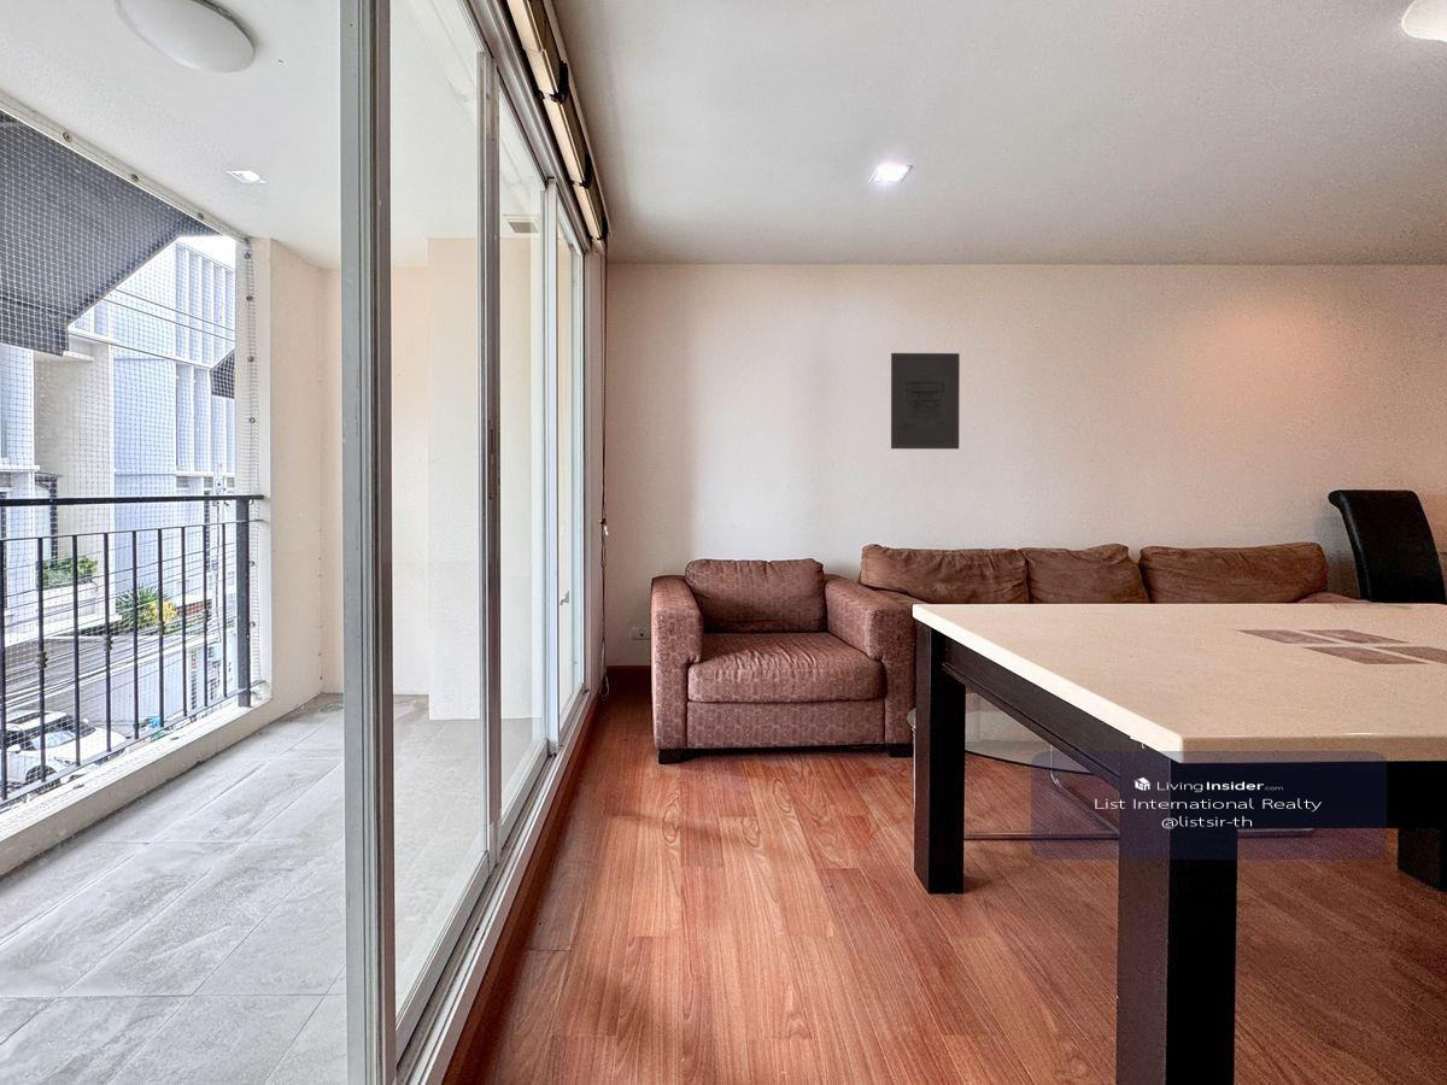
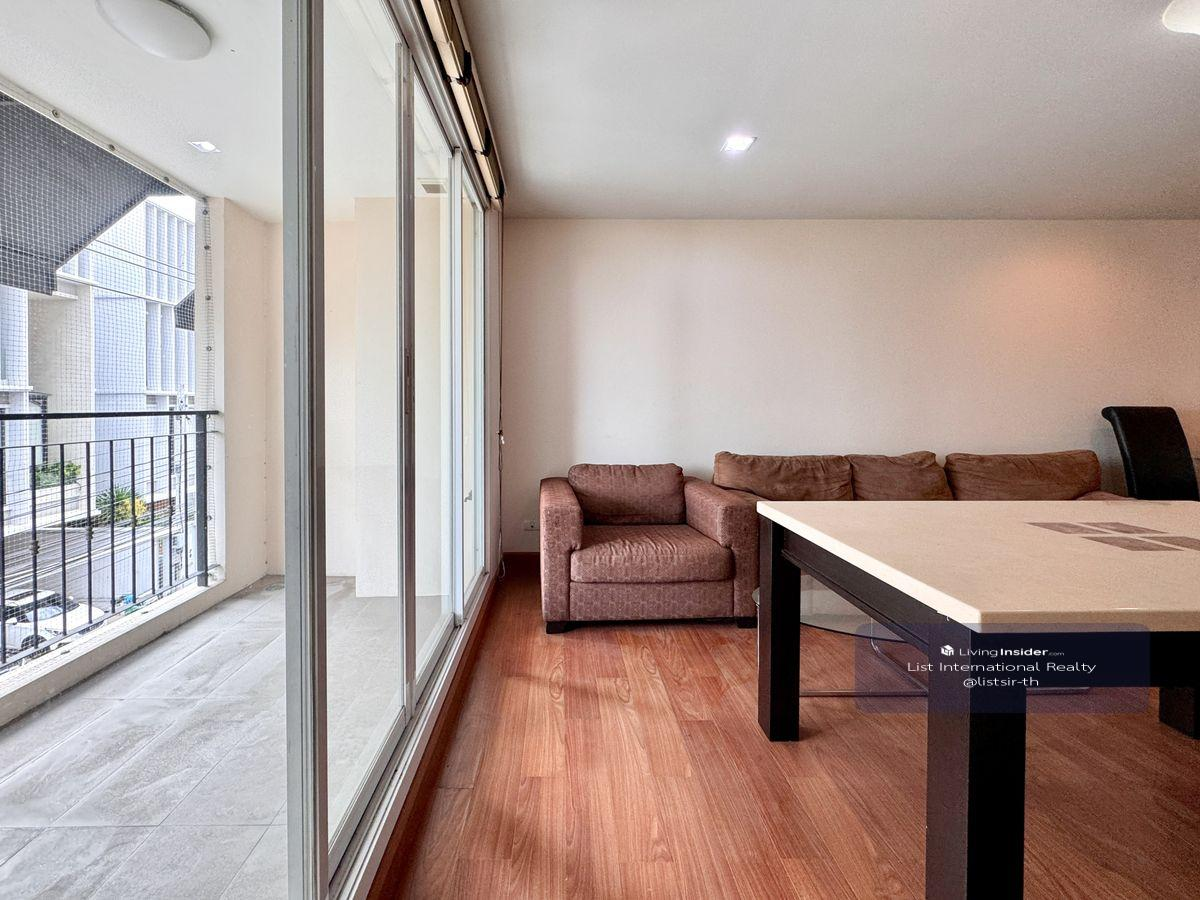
- wall art [890,352,961,450]
